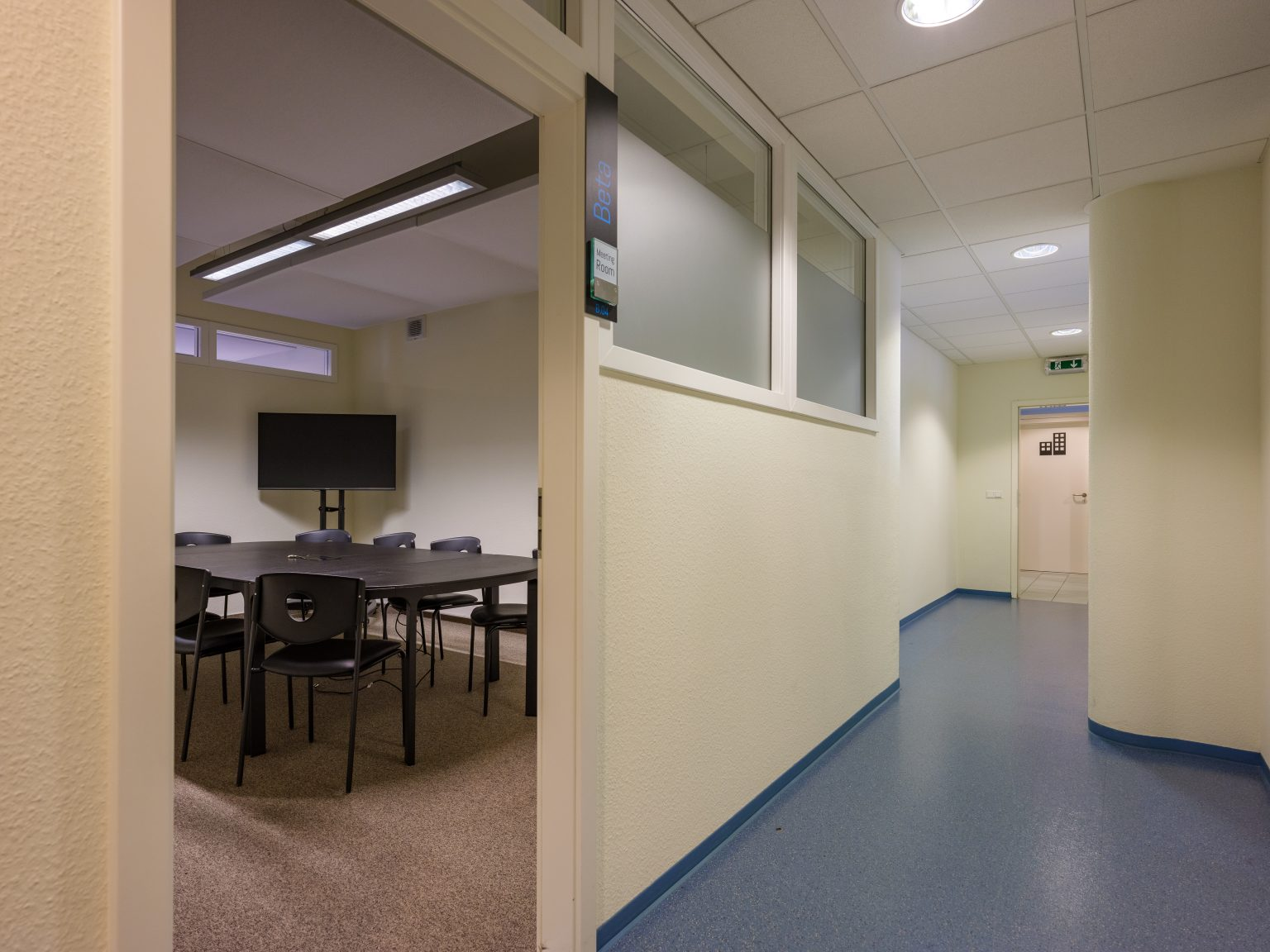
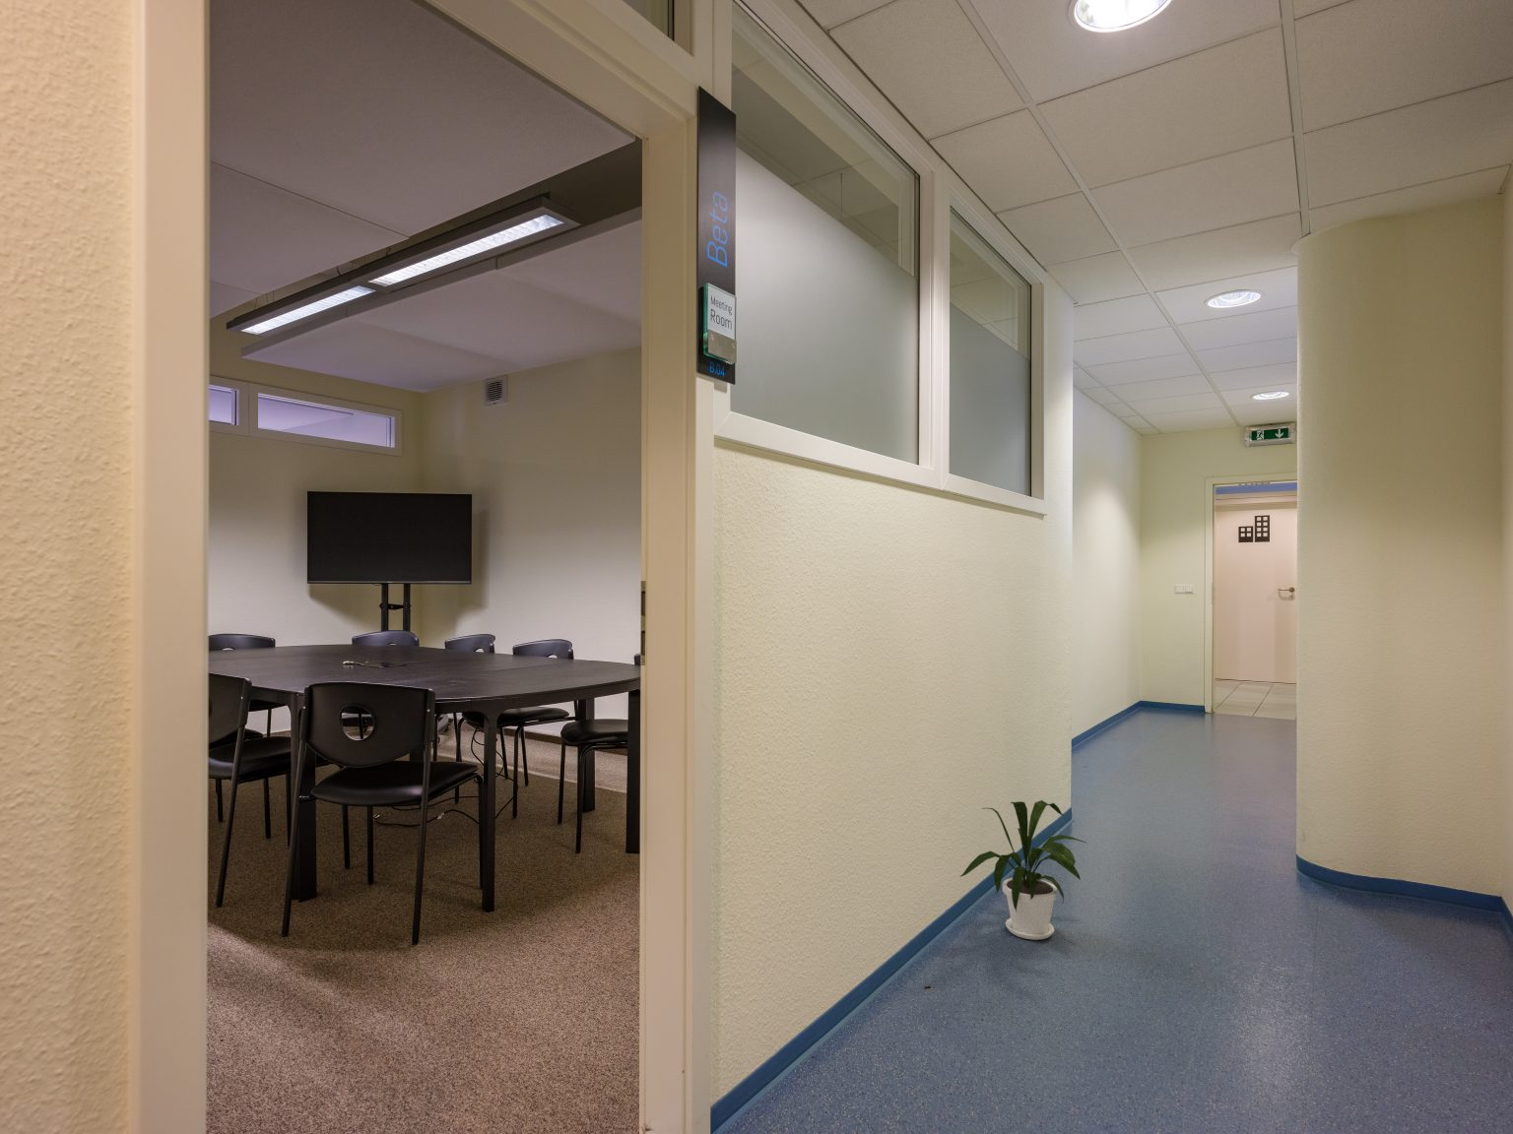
+ house plant [958,799,1087,941]
